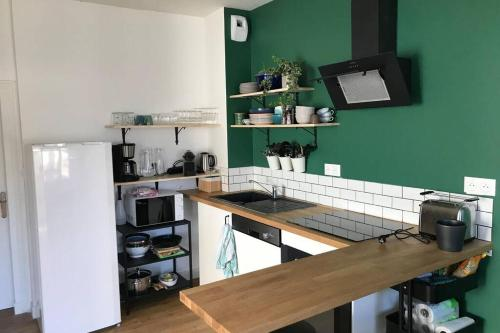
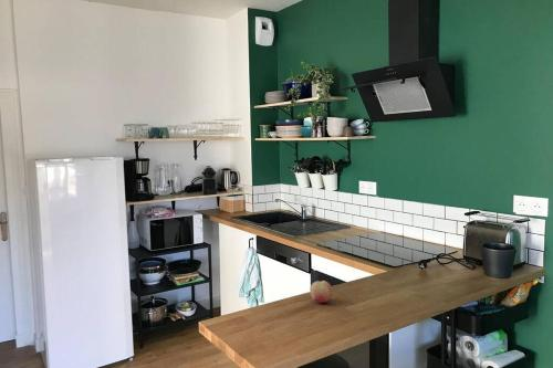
+ fruit [309,280,333,304]
